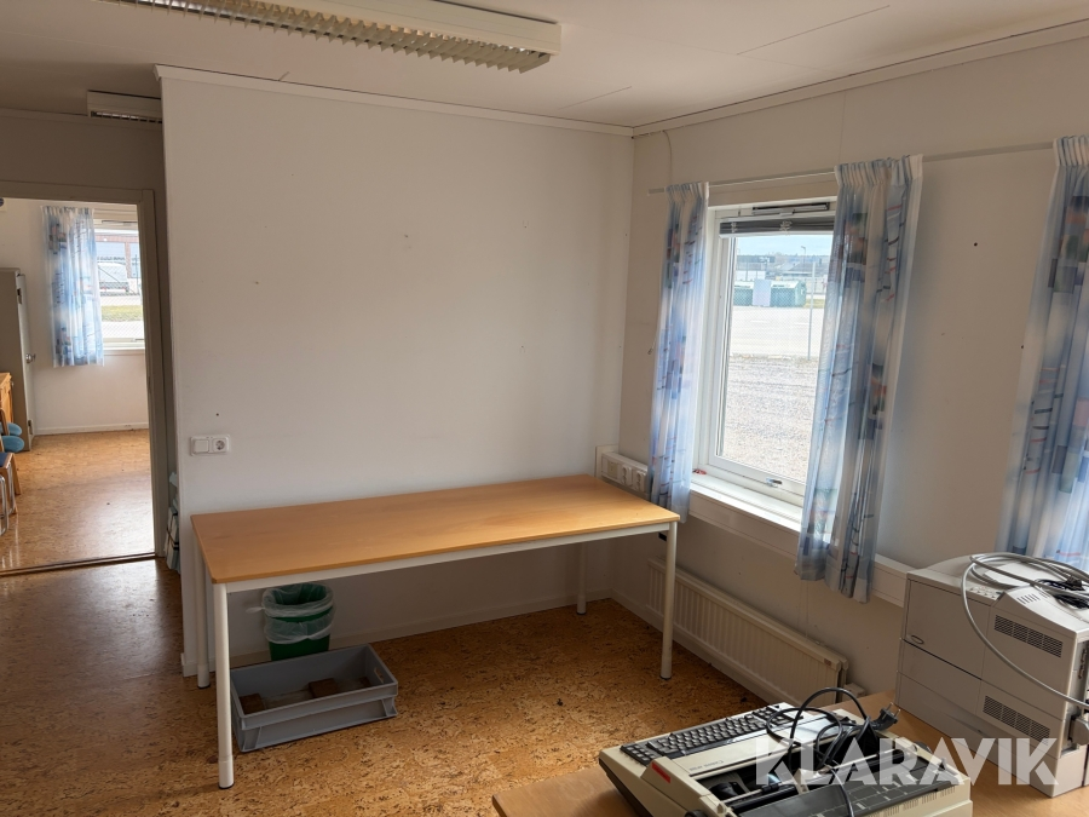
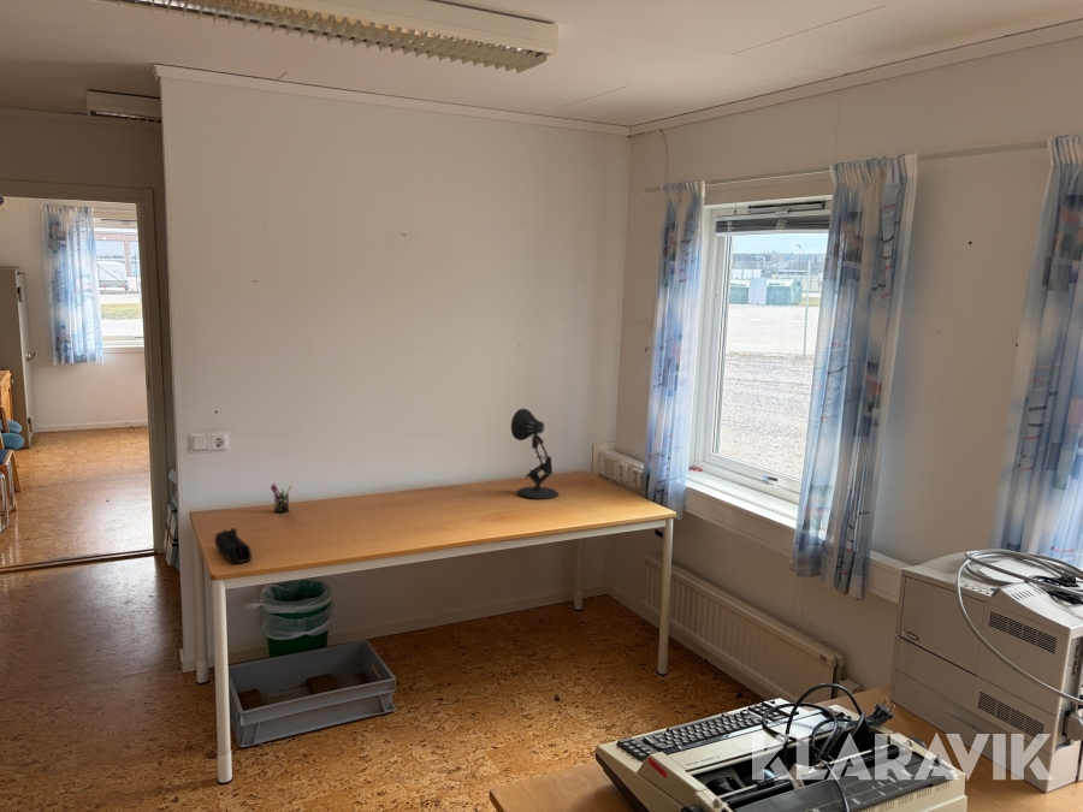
+ desk lamp [510,408,560,500]
+ pencil case [213,527,253,564]
+ pen holder [270,482,292,514]
